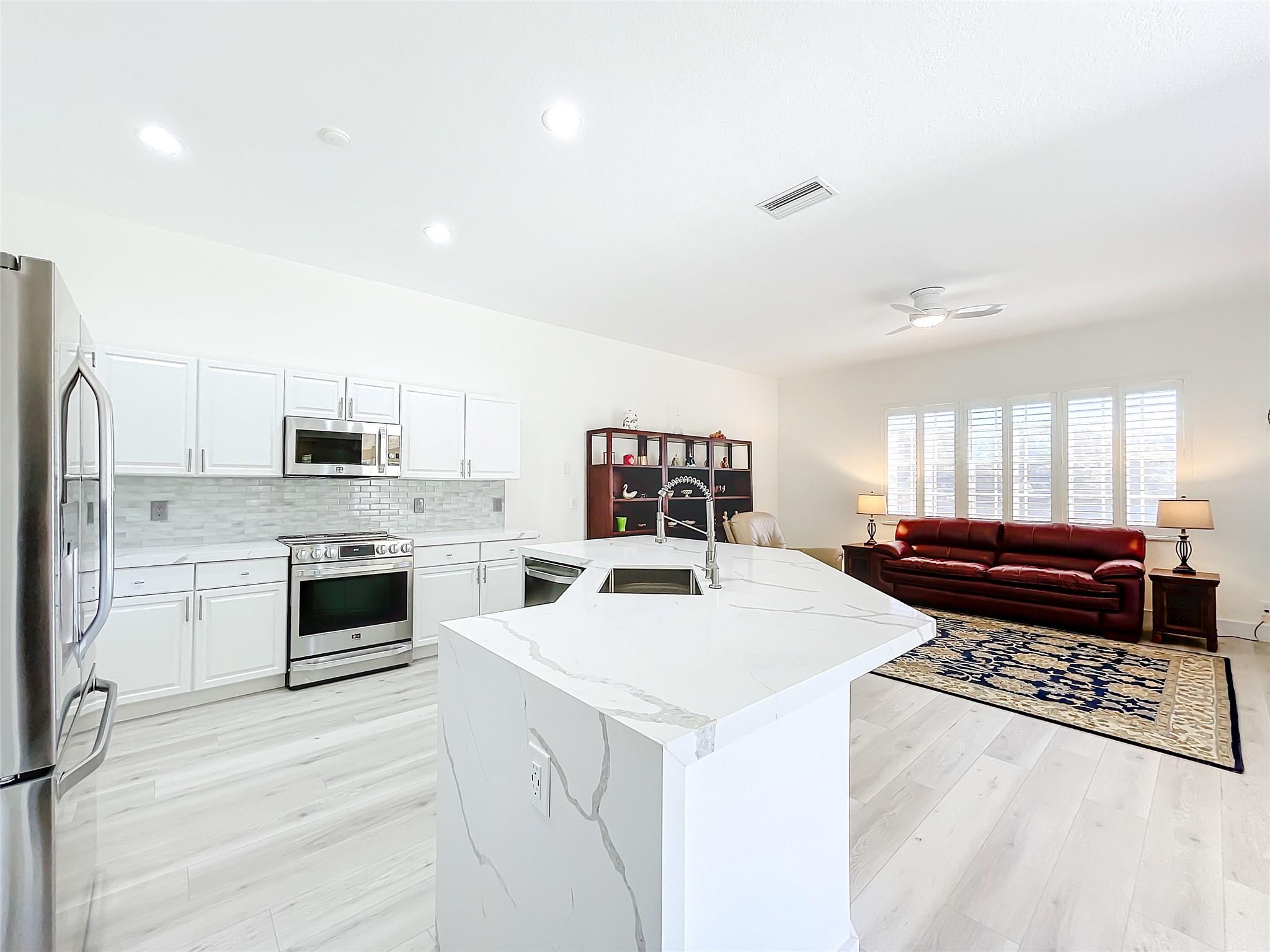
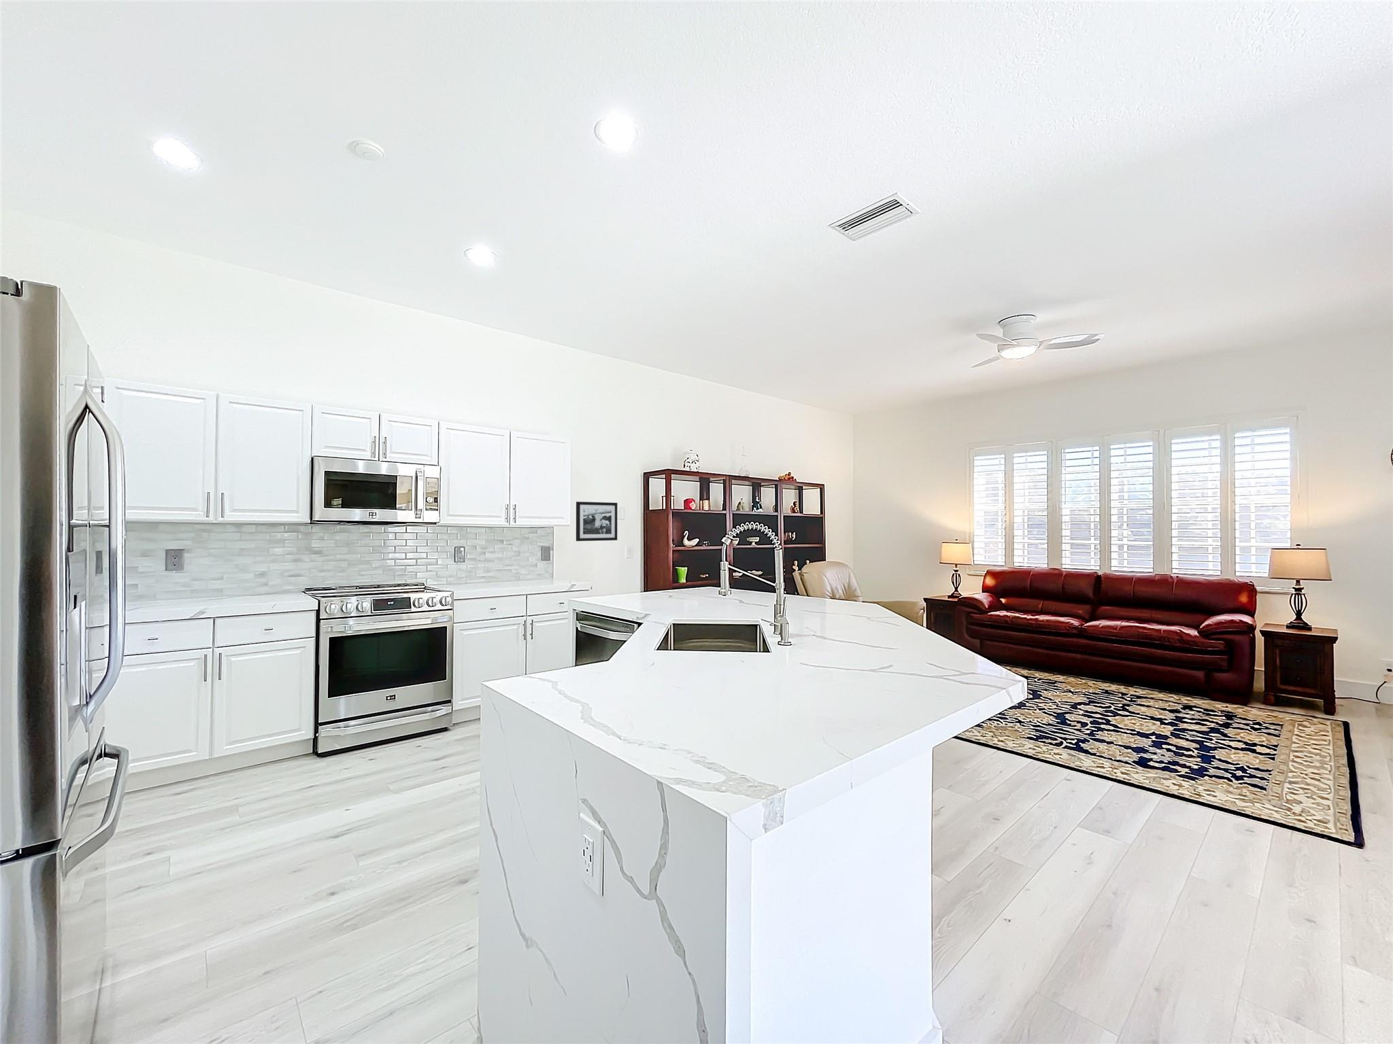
+ picture frame [576,501,619,542]
